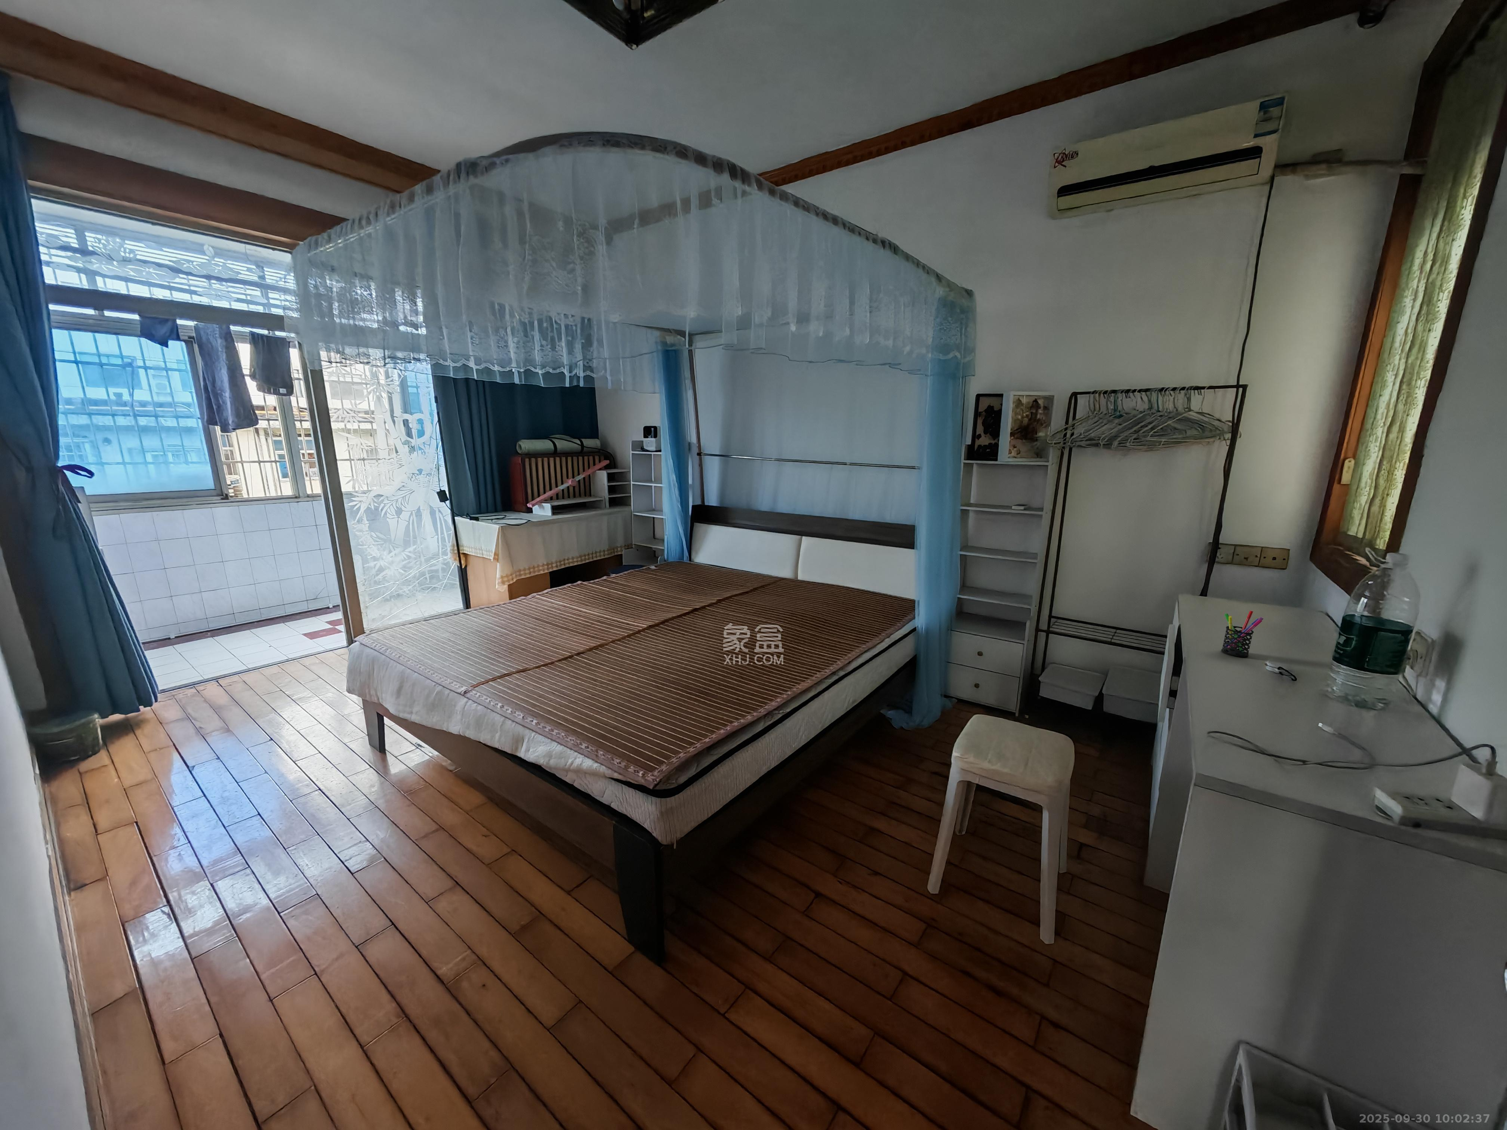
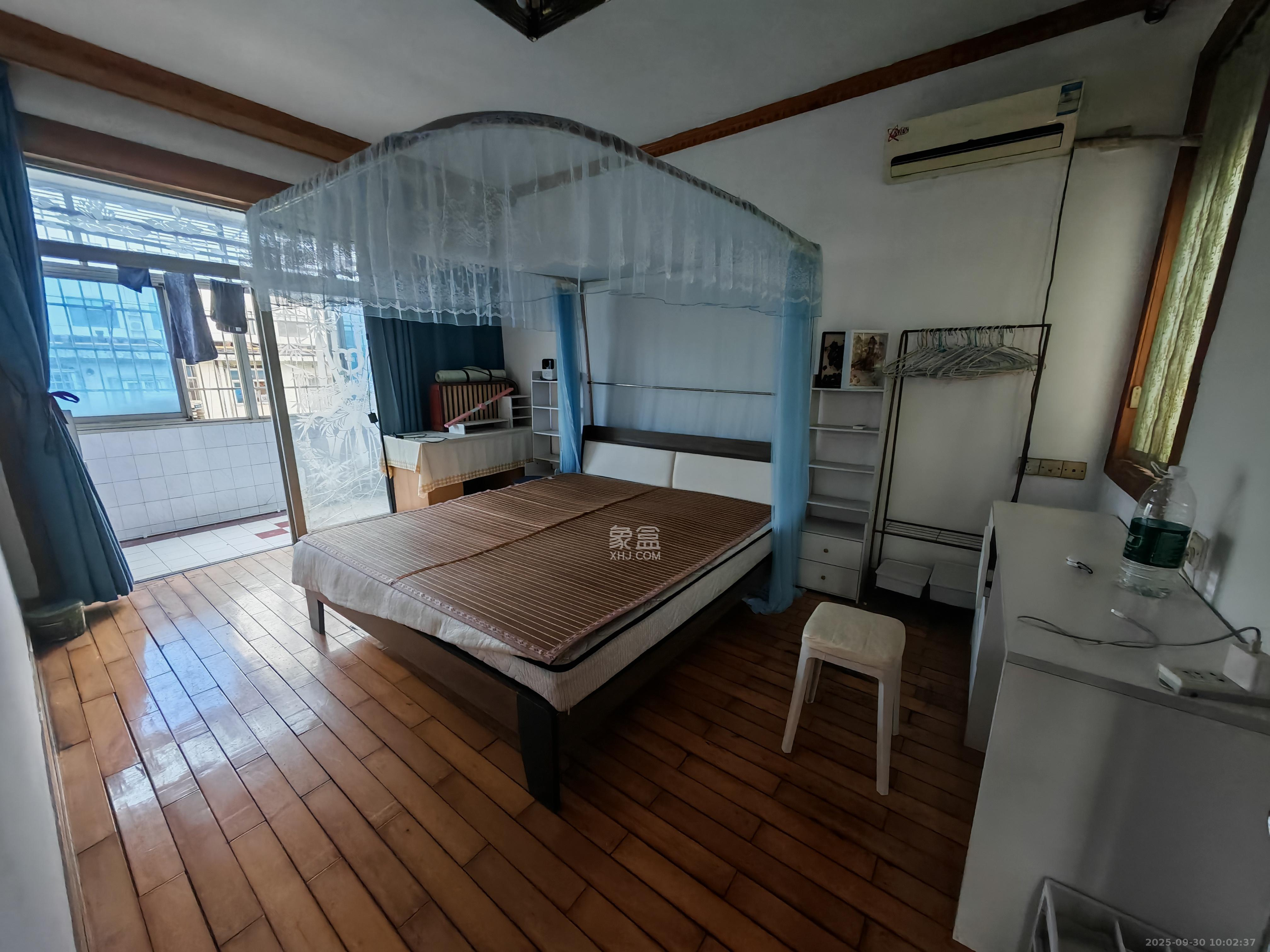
- pen holder [1221,610,1264,658]
